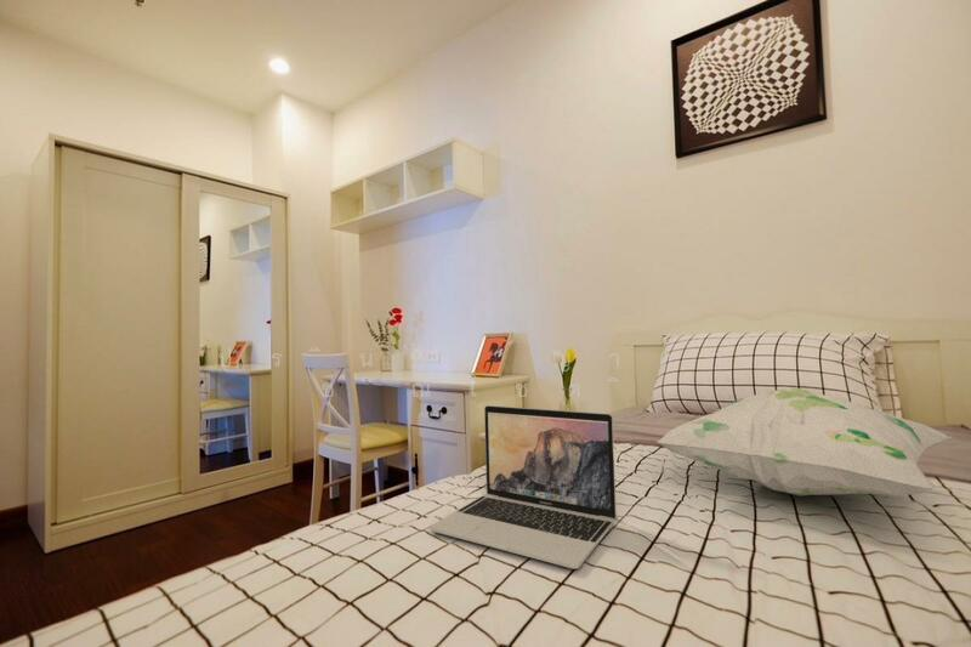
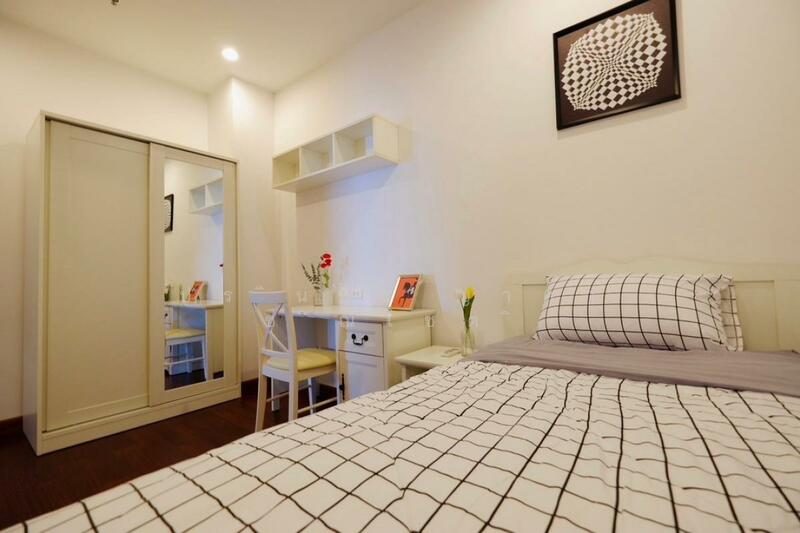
- decorative pillow [655,387,953,498]
- laptop [430,404,618,571]
